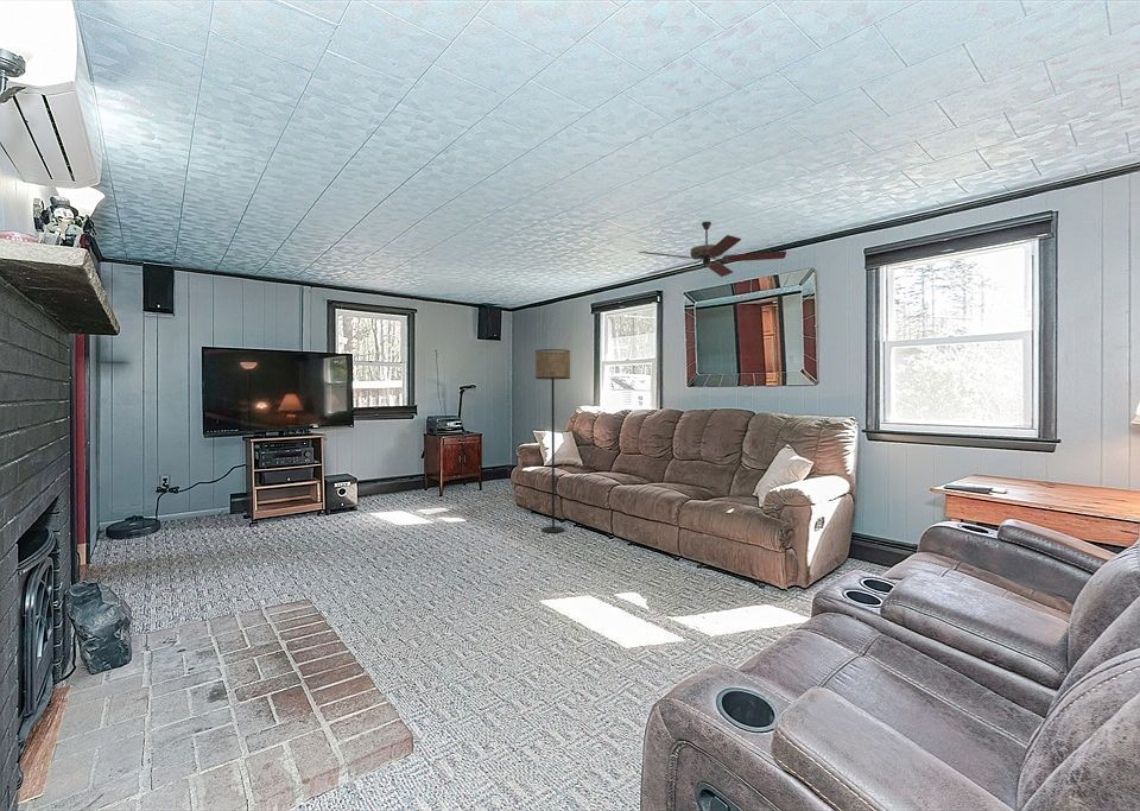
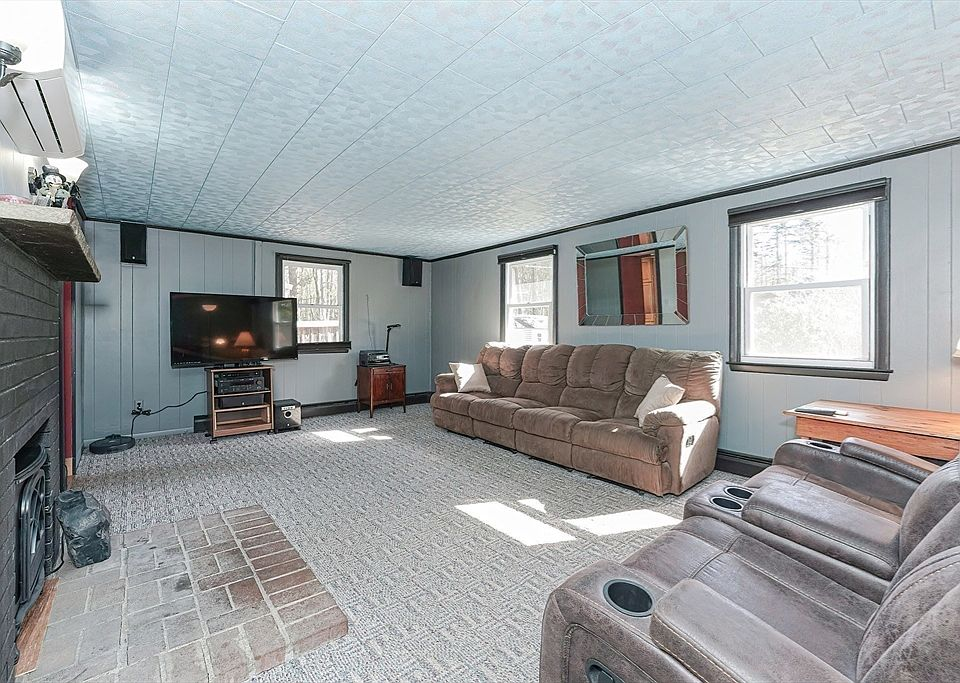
- ceiling fan [638,221,787,278]
- floor lamp [534,348,571,534]
